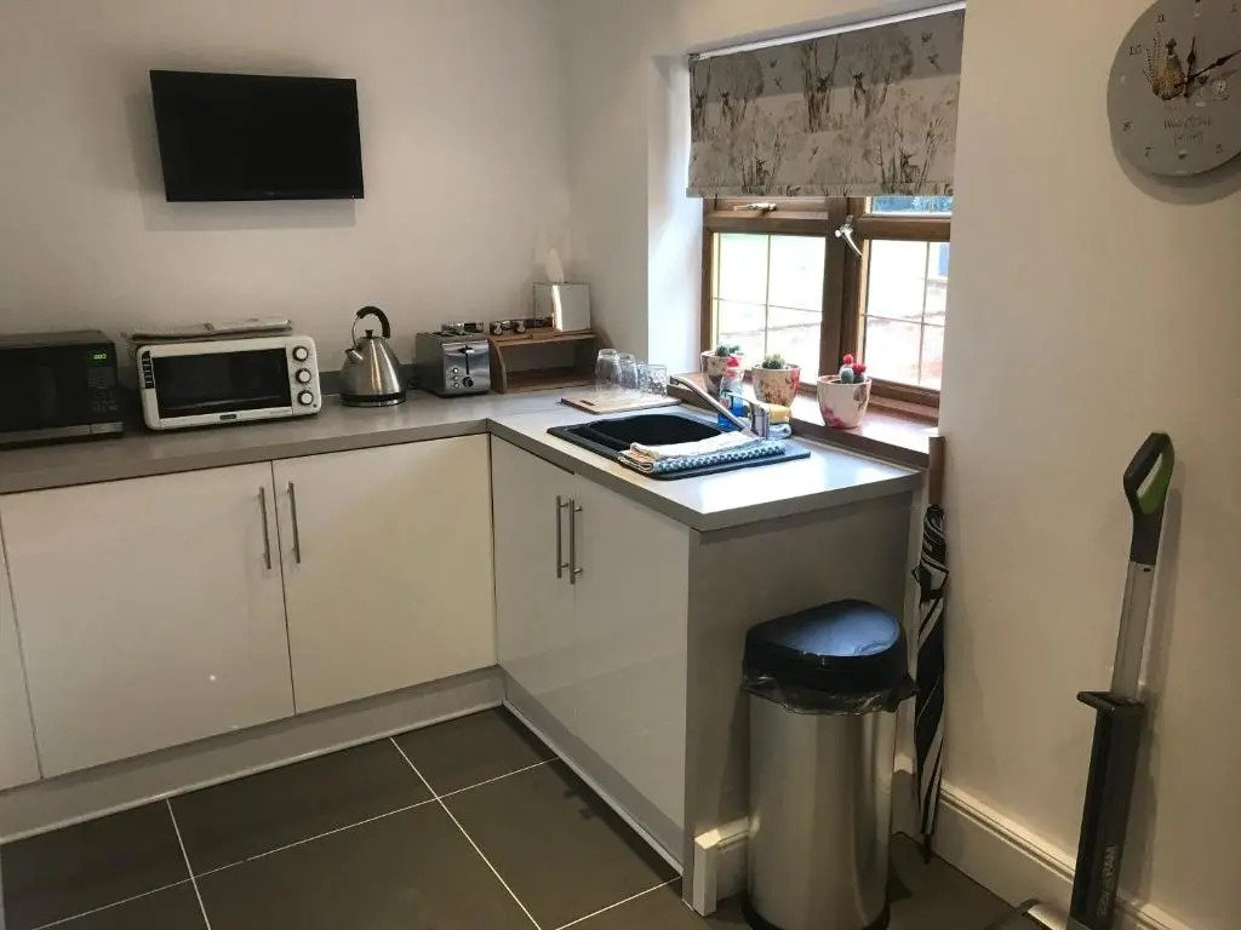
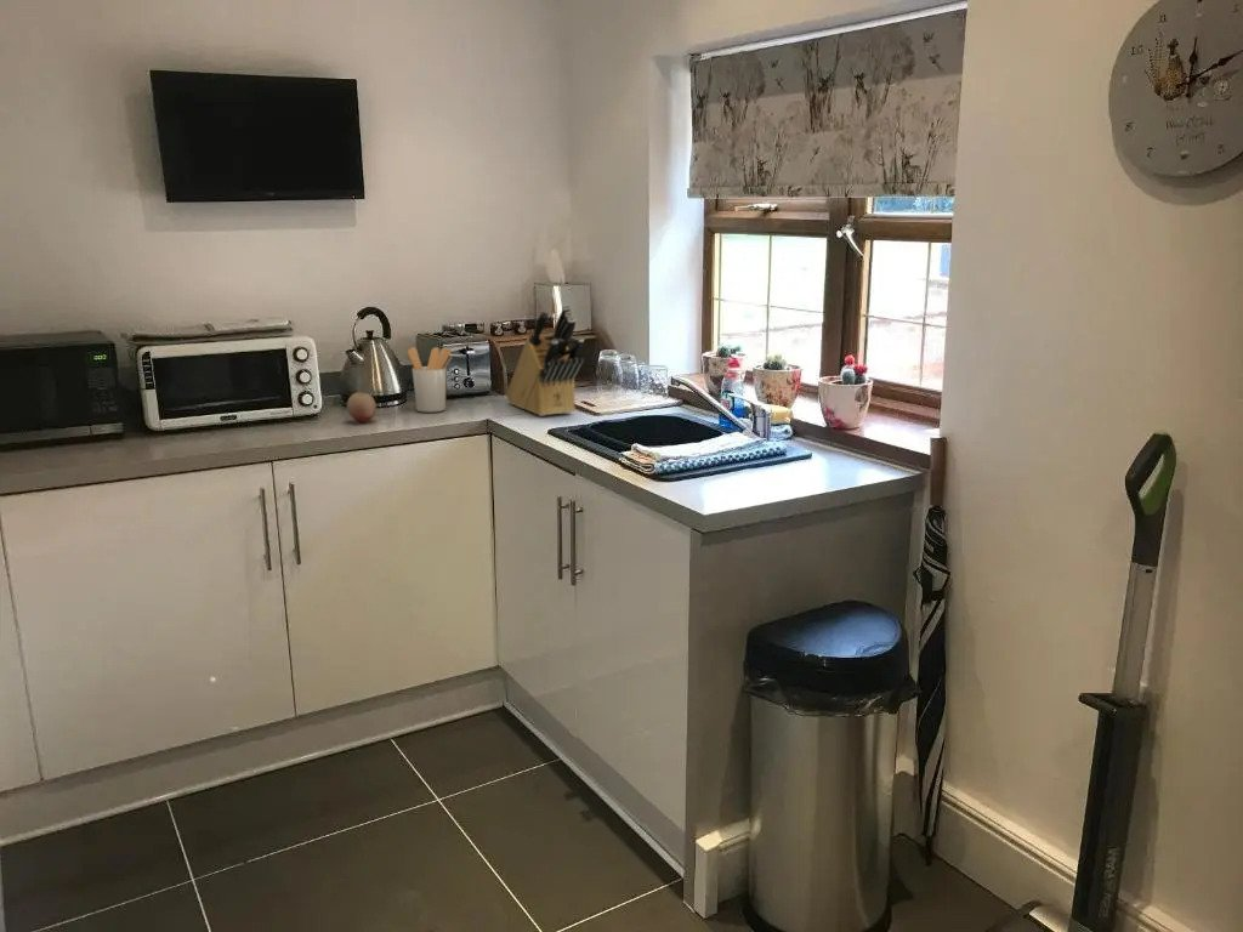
+ knife block [505,303,585,417]
+ fruit [346,391,378,424]
+ utensil holder [407,346,454,414]
